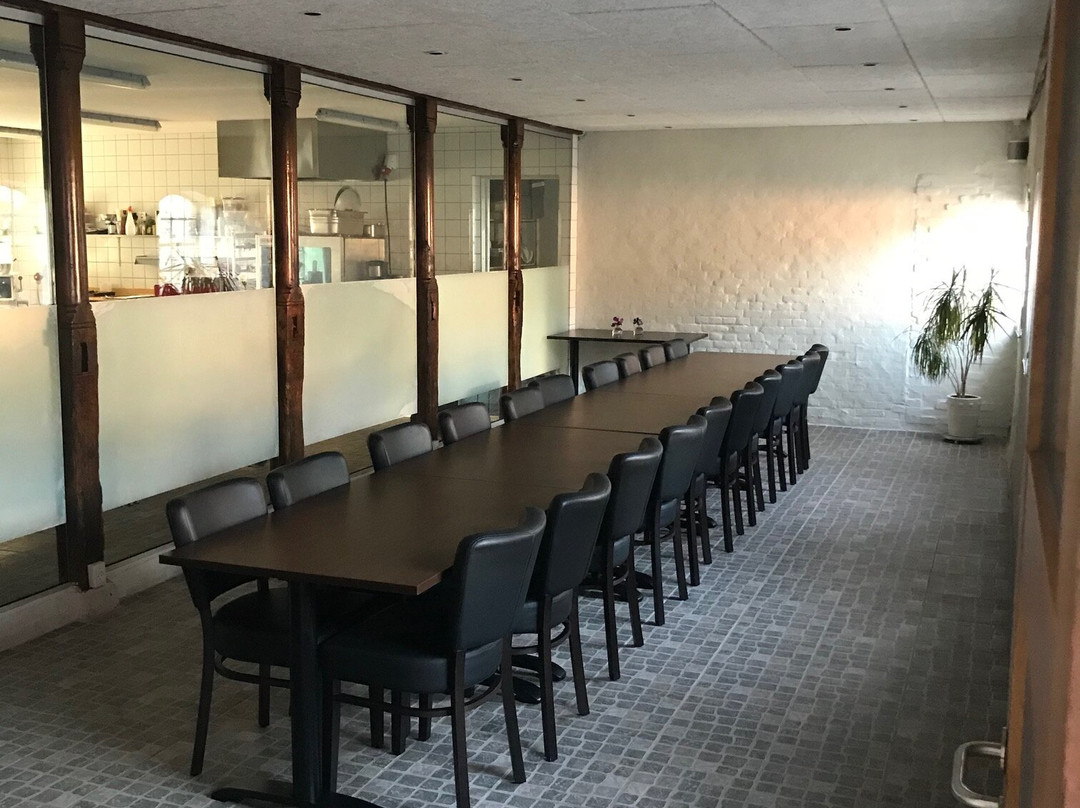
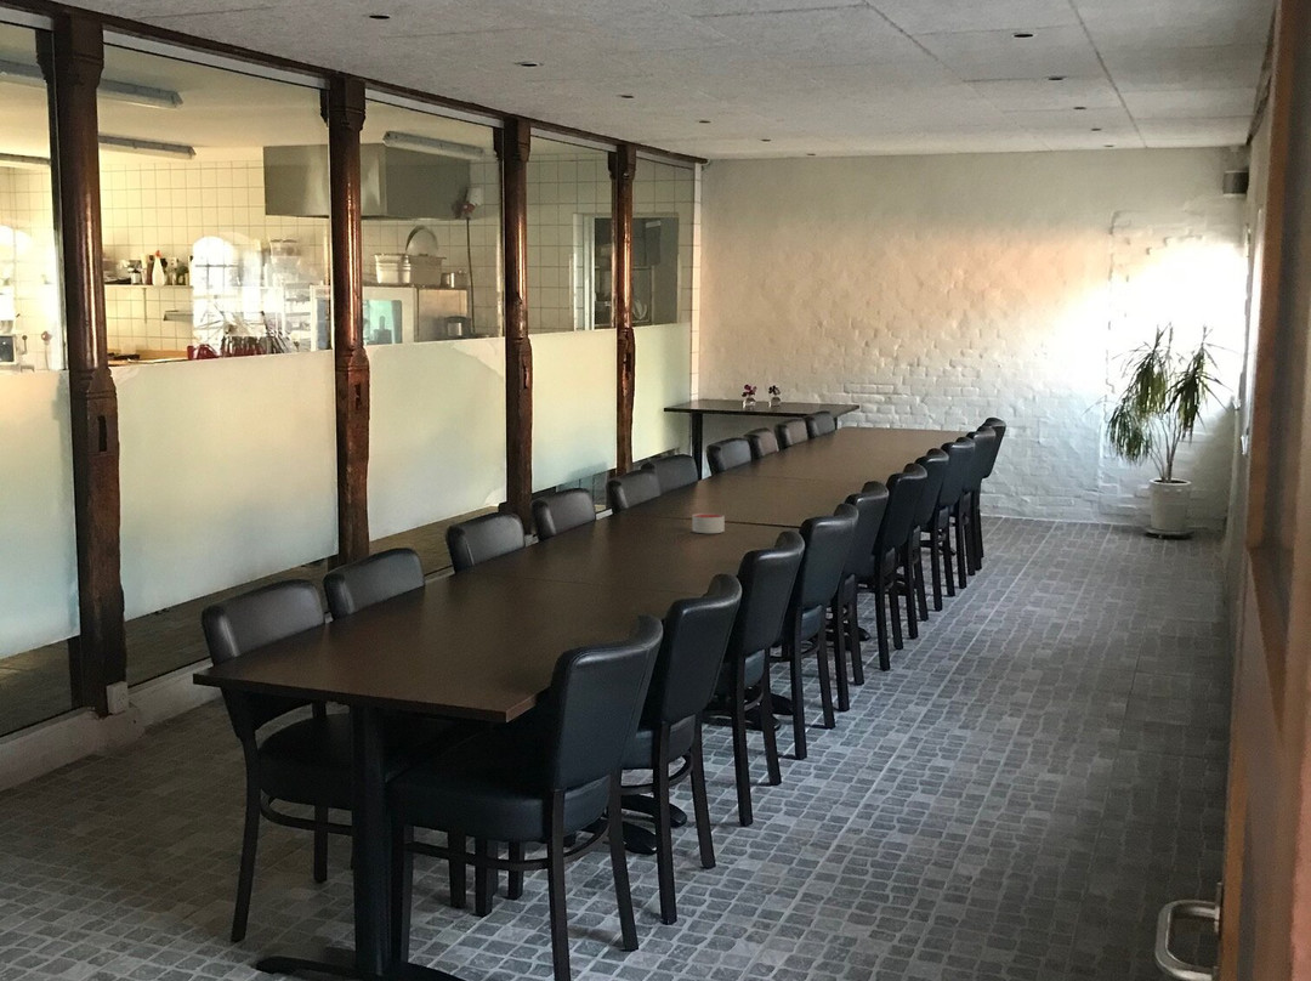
+ candle [692,512,726,534]
